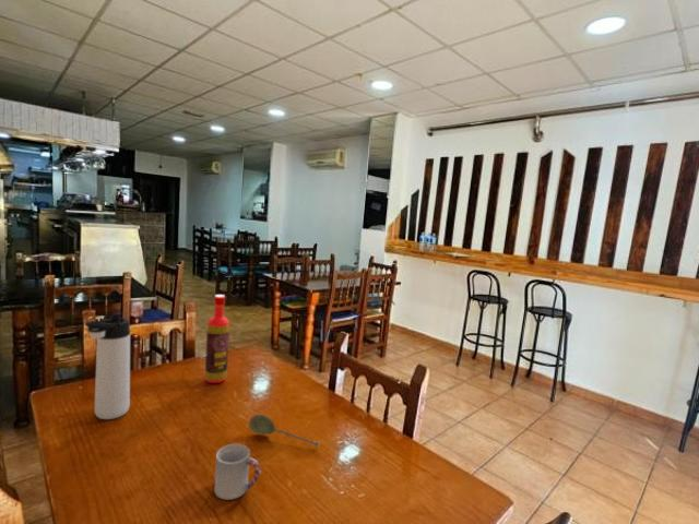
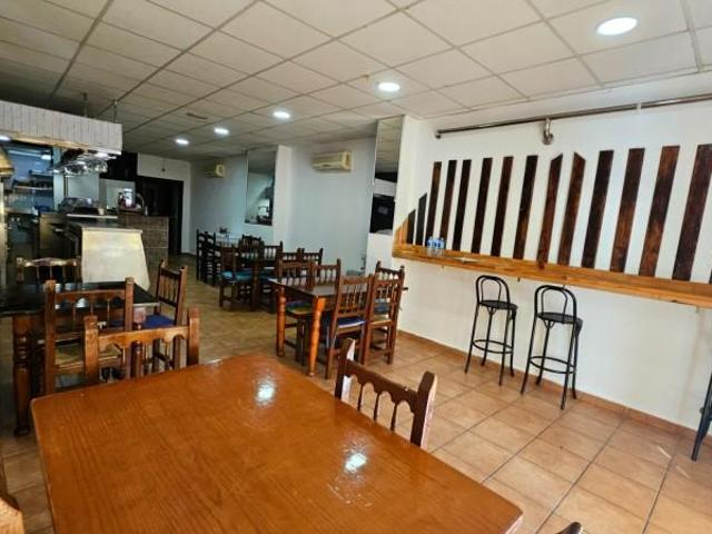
- cup [213,443,262,501]
- bottle [204,294,230,384]
- thermos bottle [84,314,131,420]
- soupspoon [248,414,320,449]
